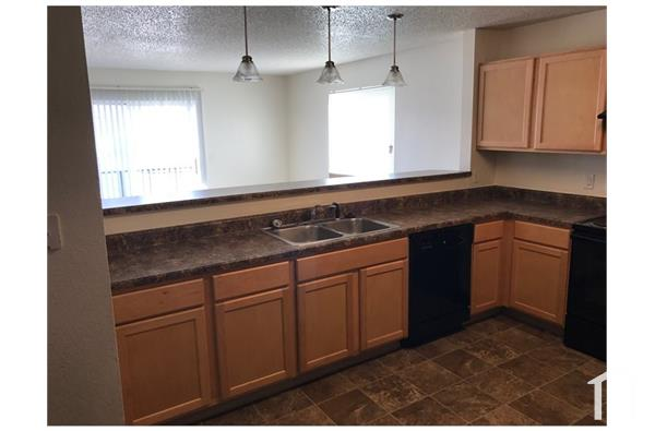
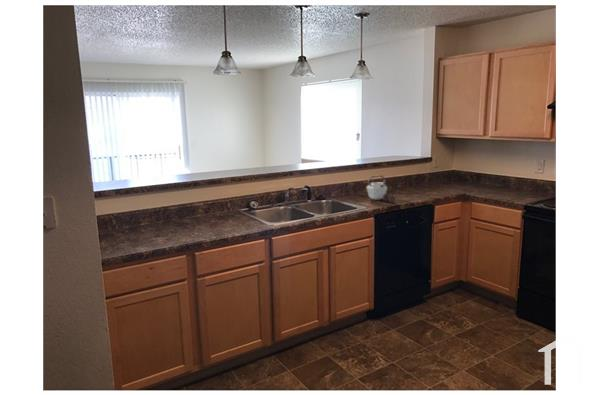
+ kettle [365,174,396,204]
